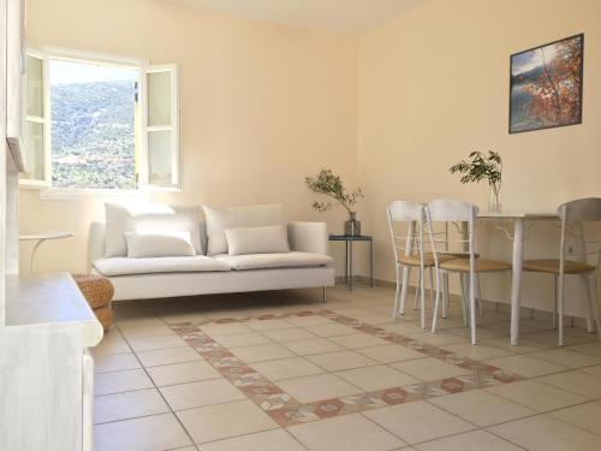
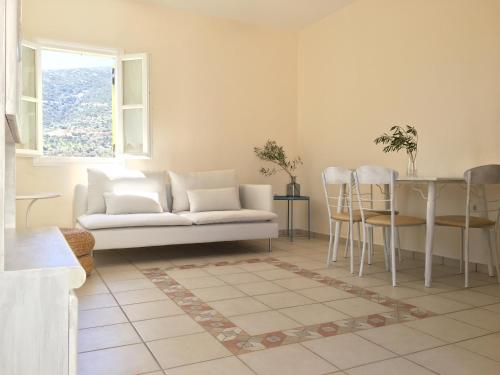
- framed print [507,31,585,136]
